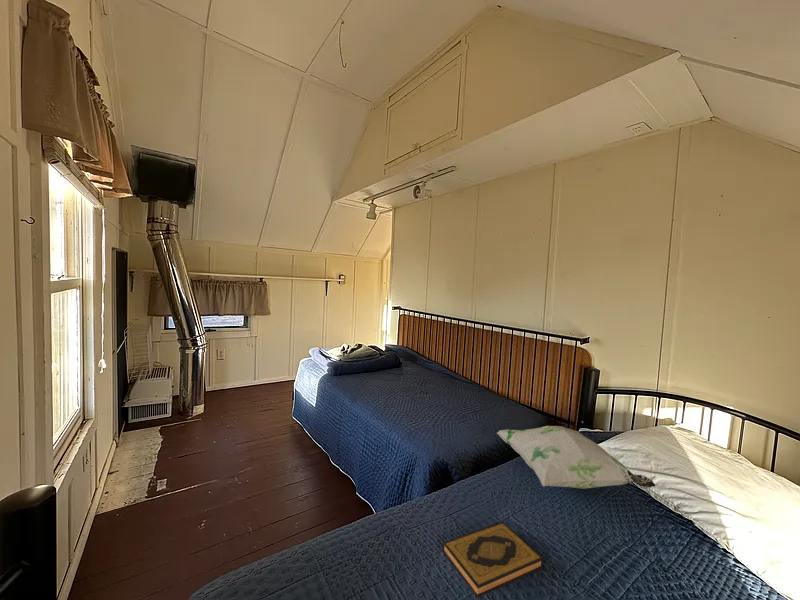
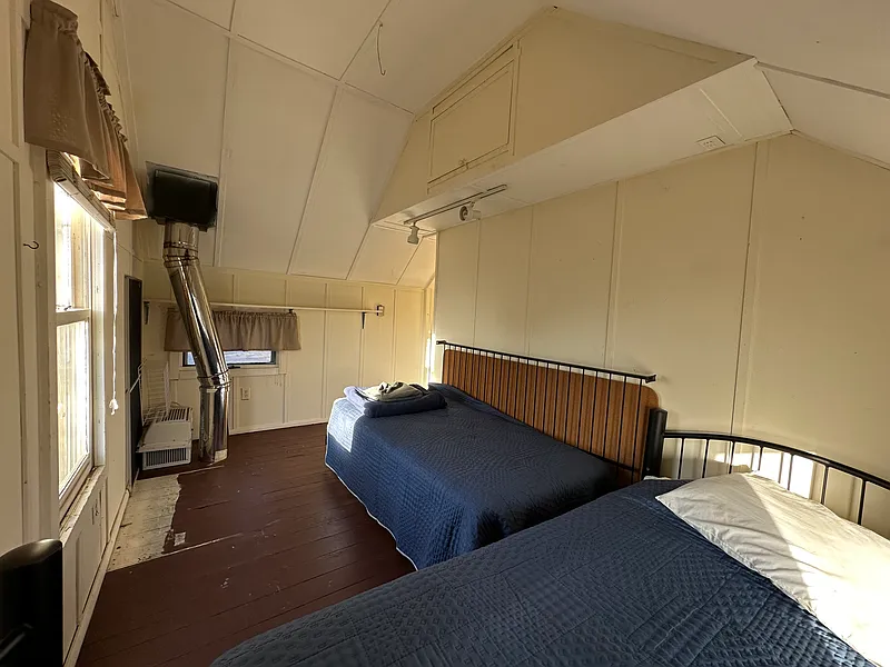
- hardback book [441,521,545,599]
- decorative pillow [496,425,656,490]
